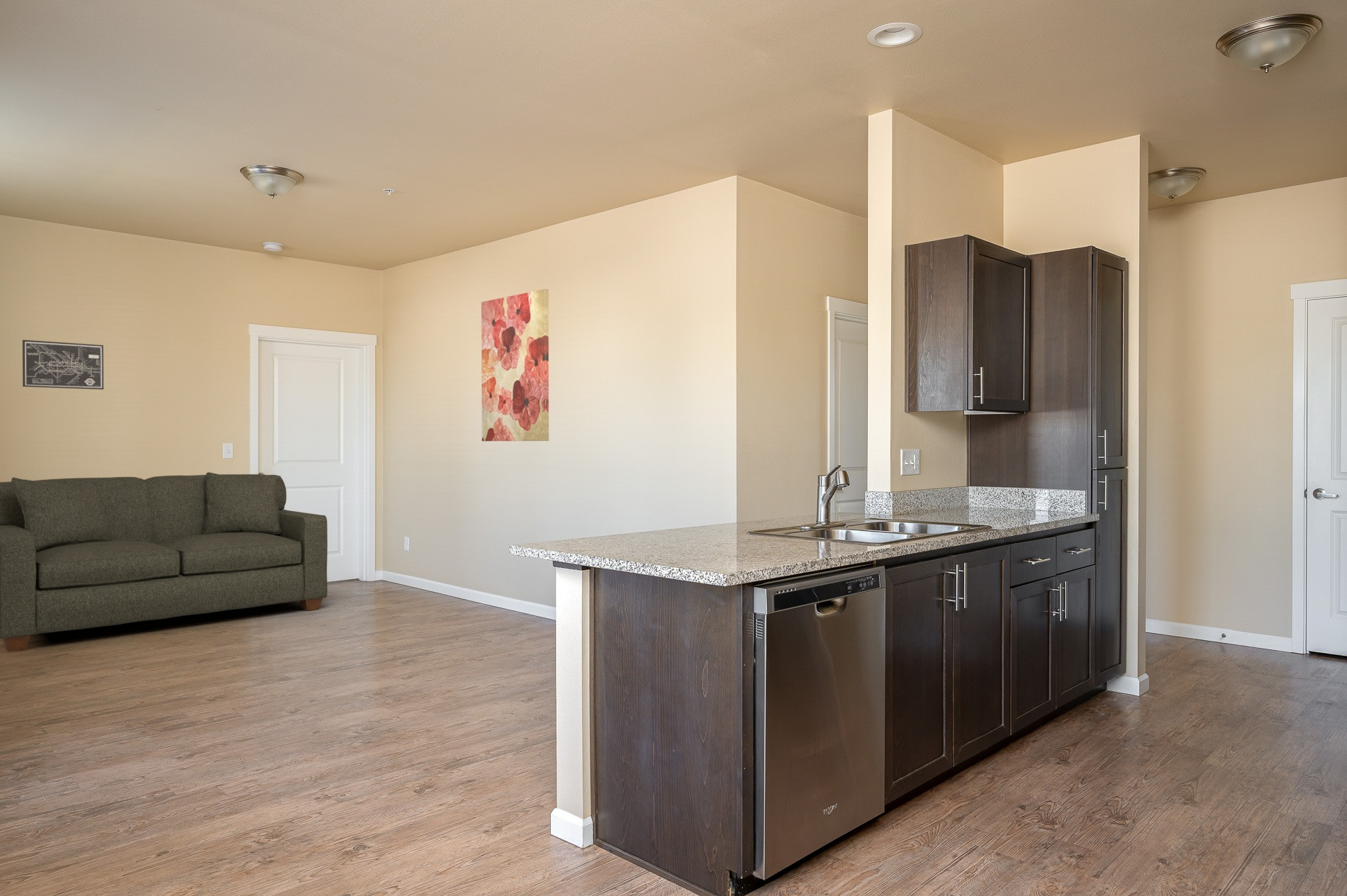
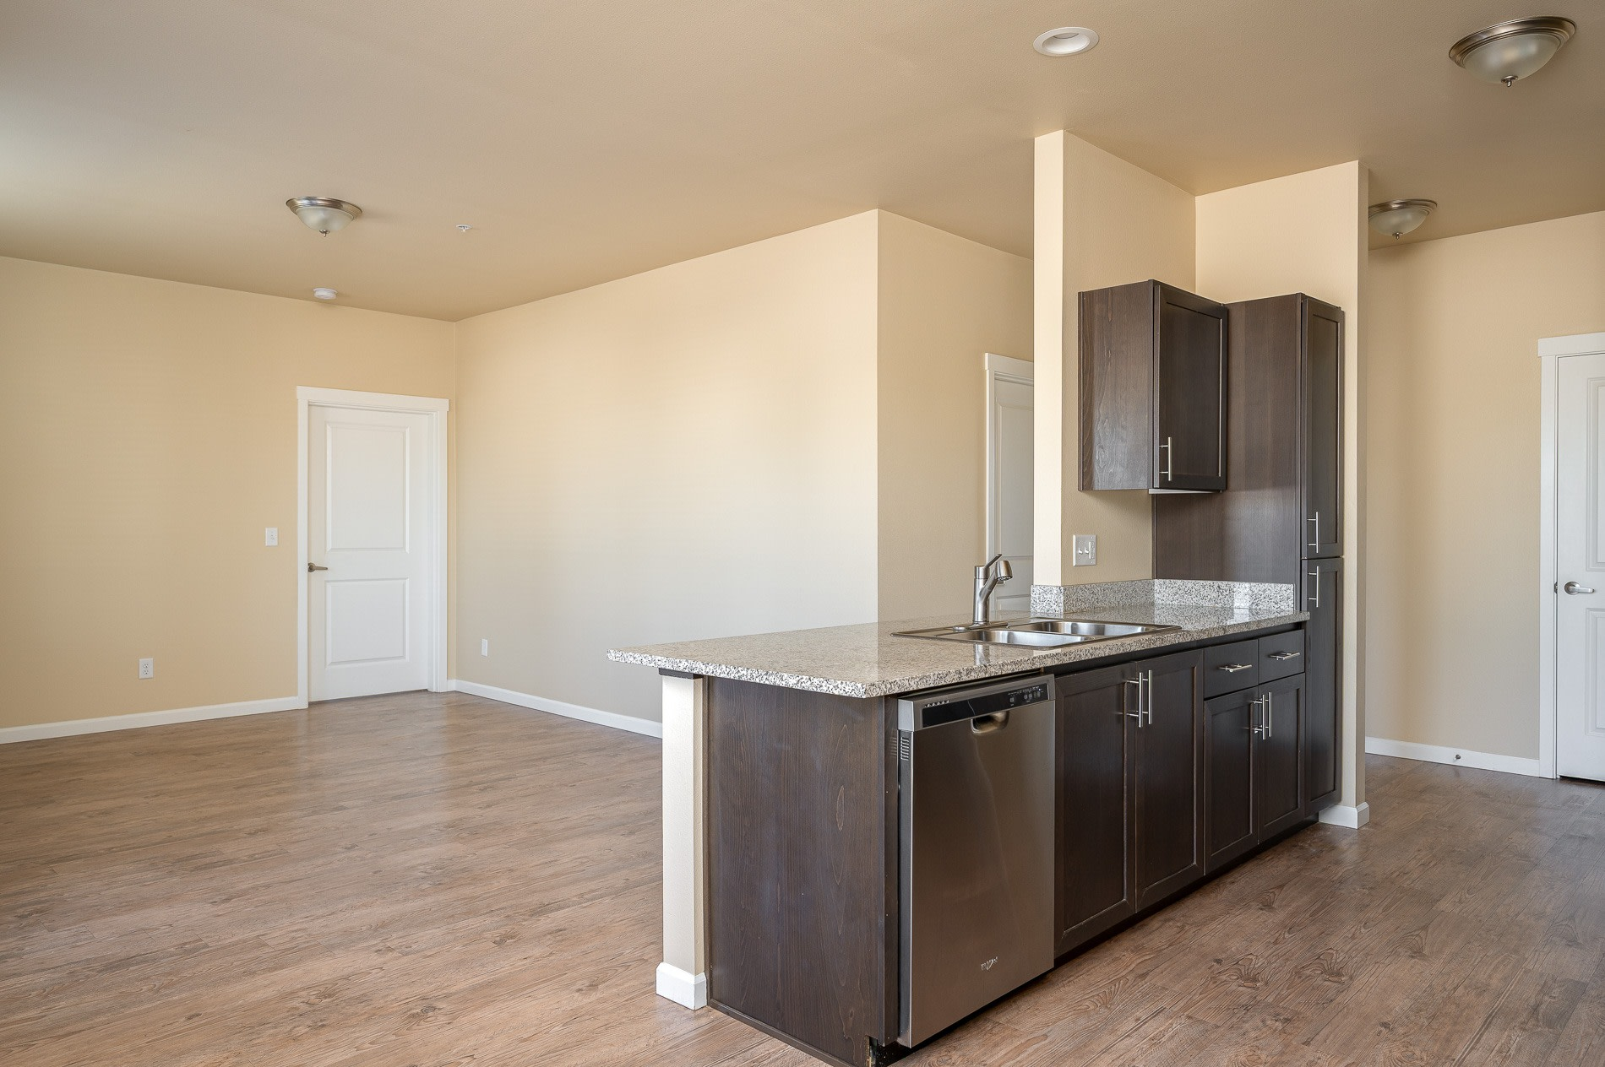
- wall art [22,339,104,390]
- sofa [0,471,328,652]
- wall art [481,289,549,442]
